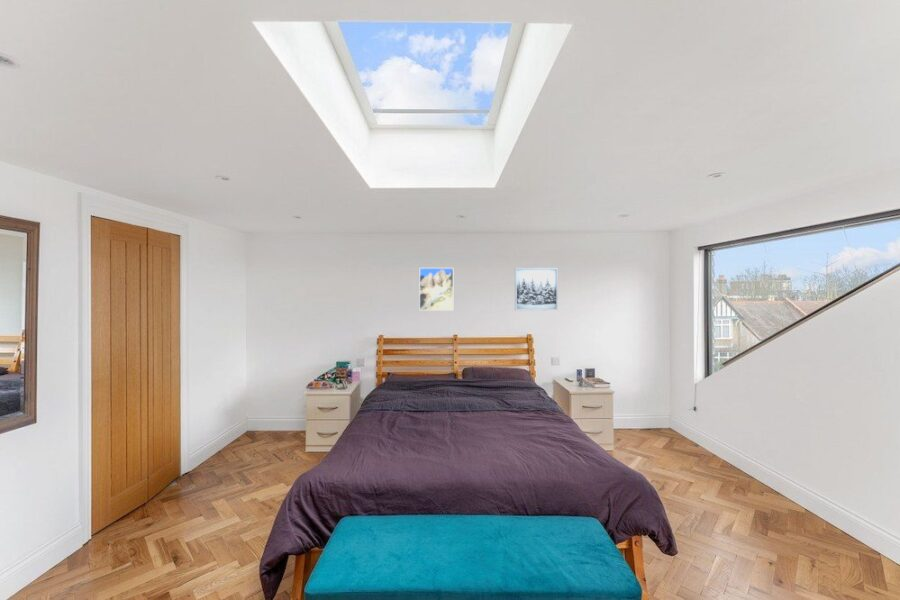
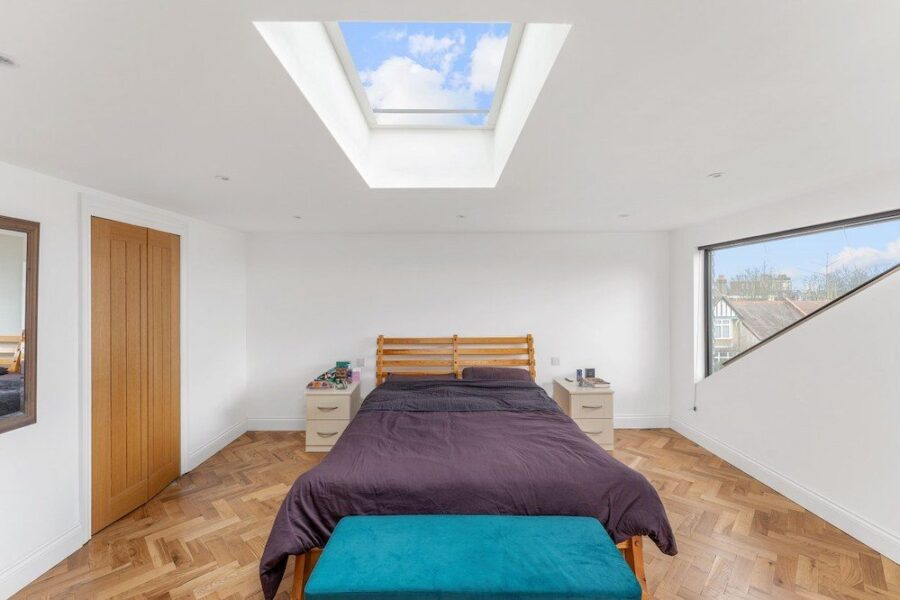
- wall art [514,267,559,311]
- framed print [418,267,454,312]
